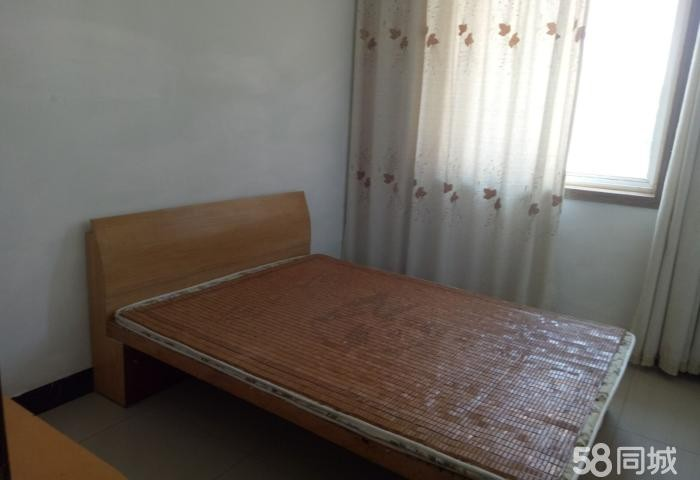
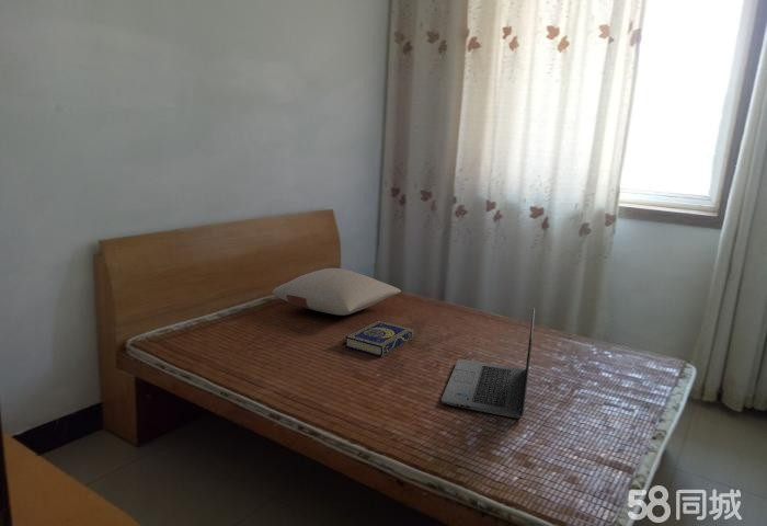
+ laptop [440,306,536,420]
+ pillow [272,267,402,316]
+ book [344,320,414,358]
